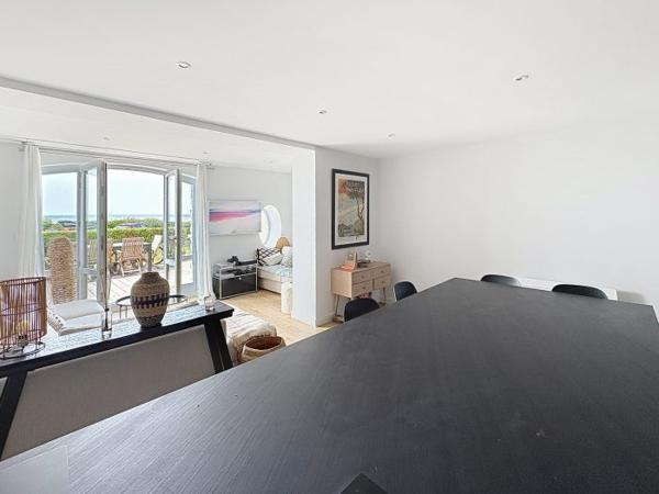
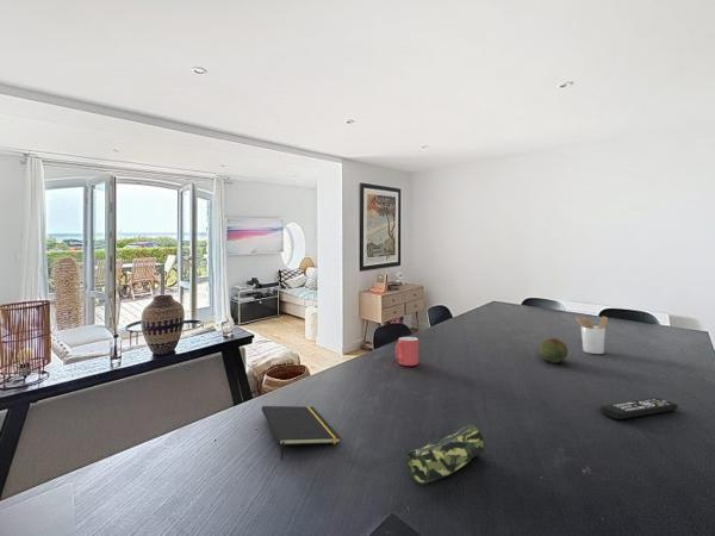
+ pencil case [405,424,486,485]
+ remote control [599,397,679,420]
+ utensil holder [576,316,609,355]
+ mug [394,336,419,367]
+ notepad [261,405,342,461]
+ fruit [539,337,570,363]
